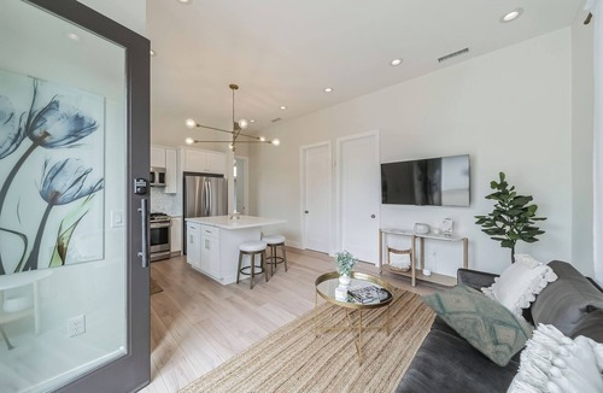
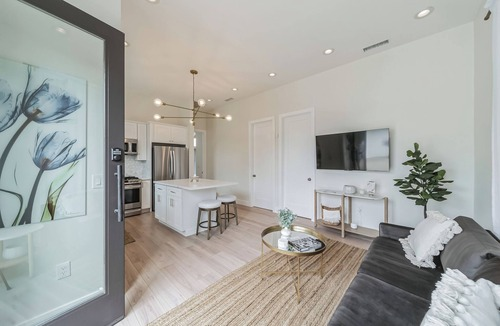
- decorative pillow [418,282,537,368]
